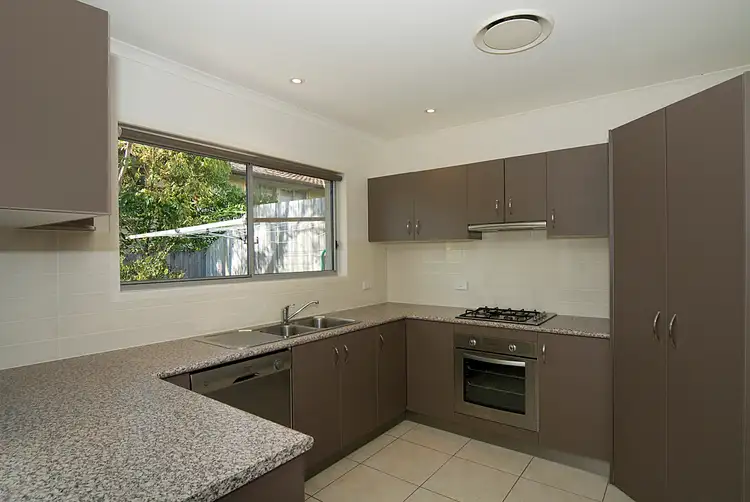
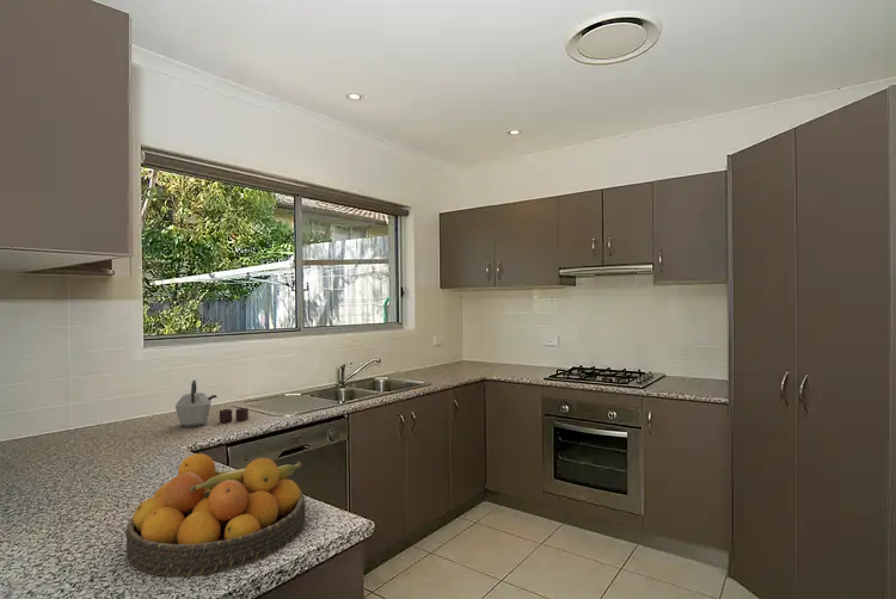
+ kettle [174,379,250,428]
+ fruit bowl [124,452,307,578]
